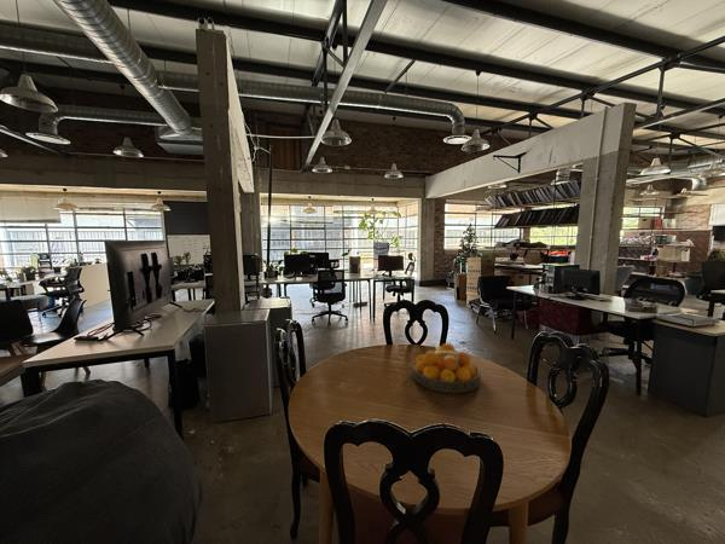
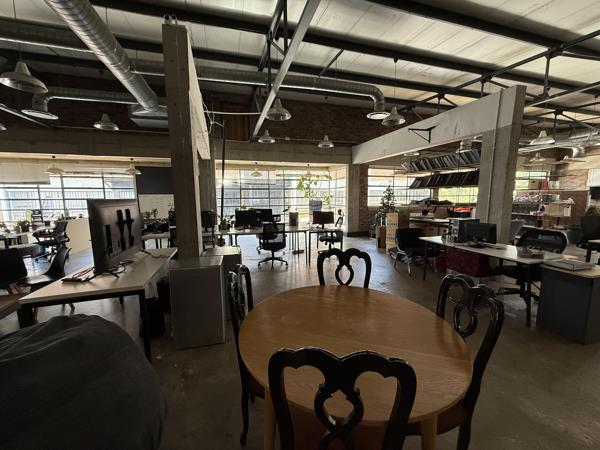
- fruit bowl [411,342,482,394]
